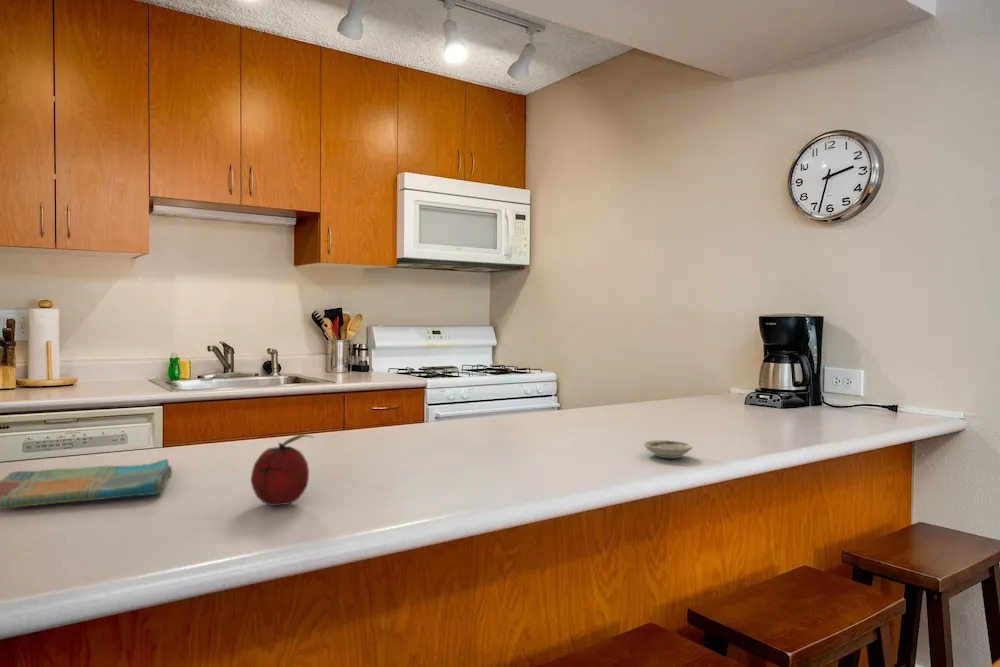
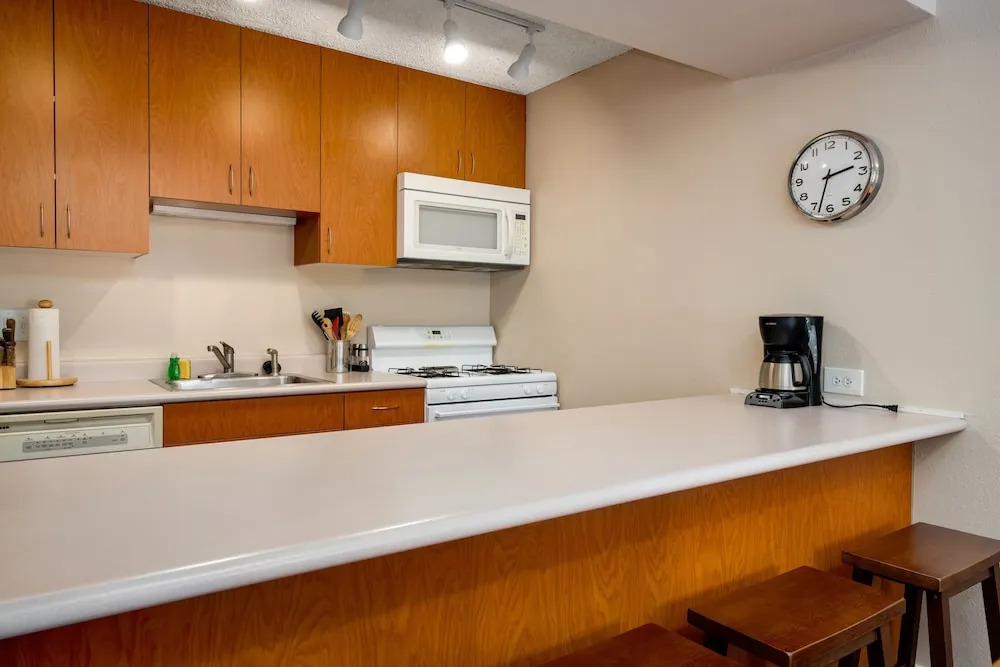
- fruit [250,433,313,507]
- saucer [642,439,693,459]
- dish towel [0,458,173,510]
